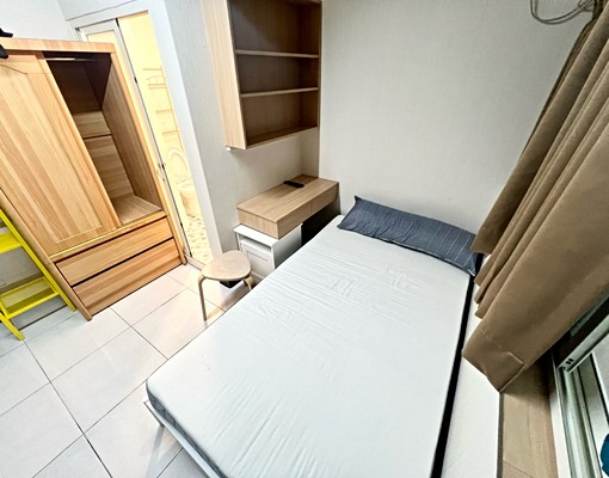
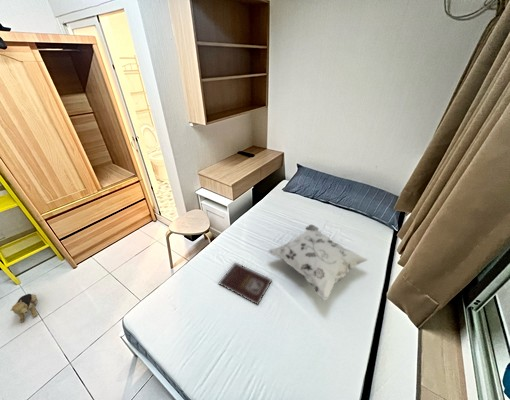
+ book [218,261,273,306]
+ plush toy [9,293,38,323]
+ decorative pillow [267,223,369,302]
